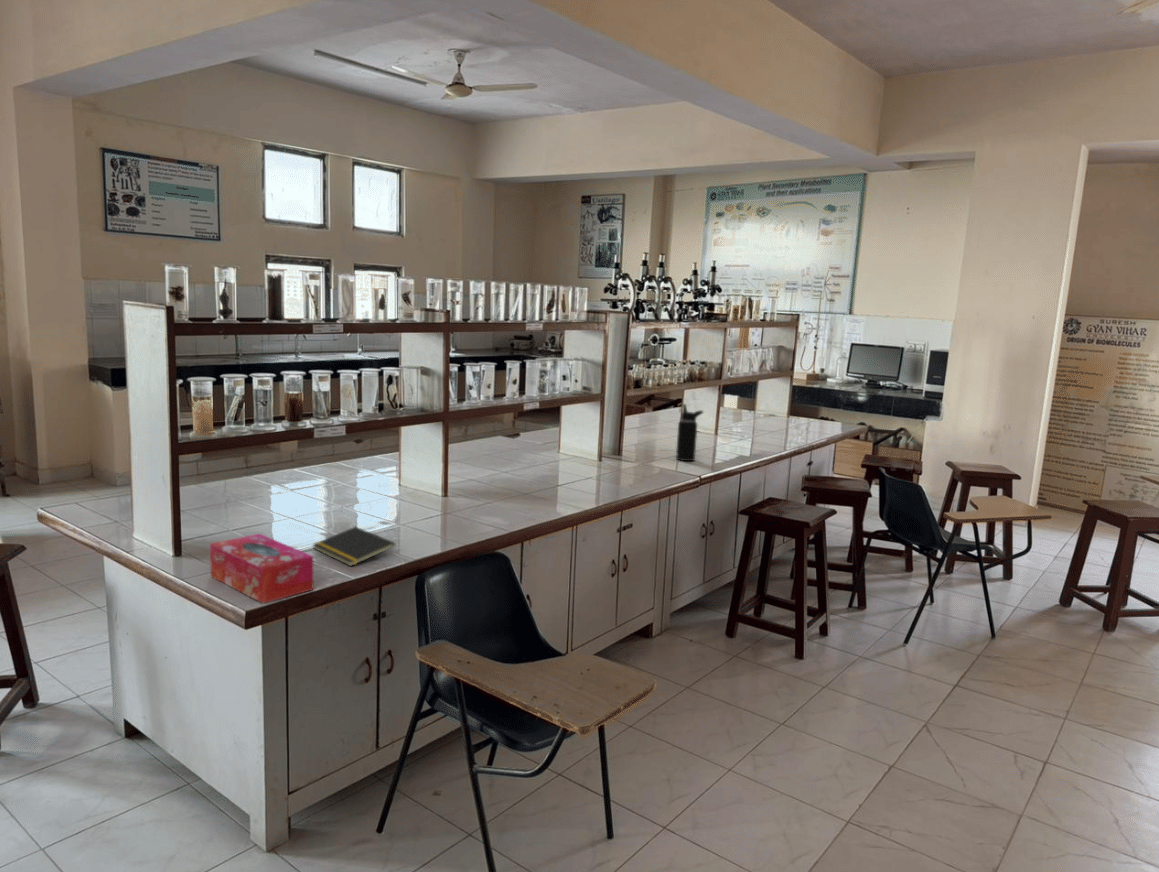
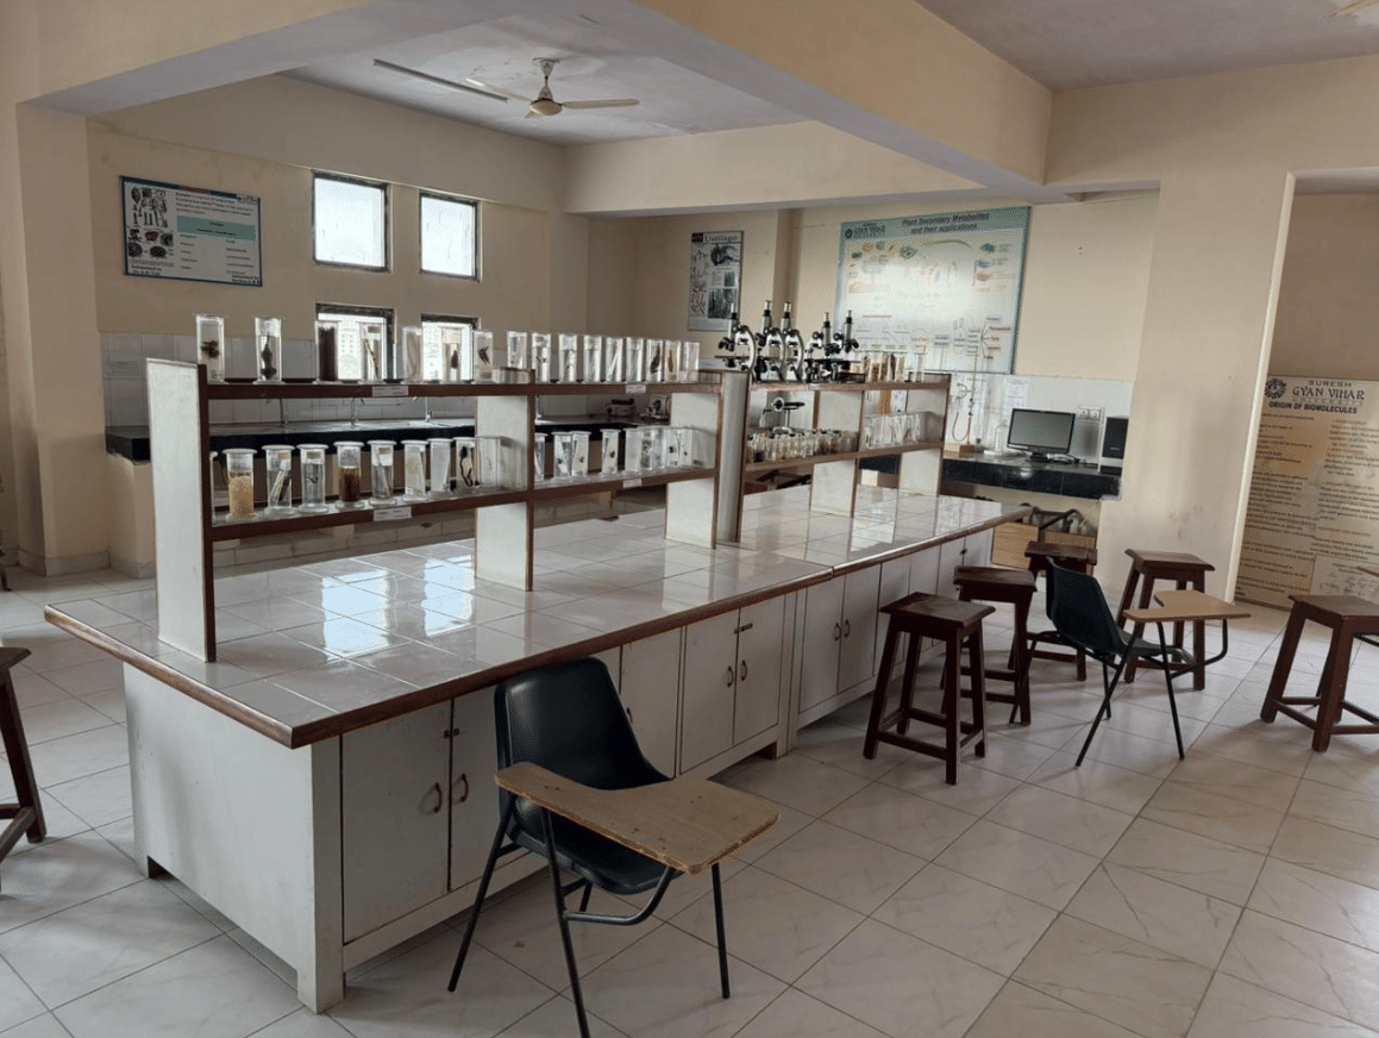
- water bottle [675,403,705,462]
- tissue box [209,533,314,604]
- notepad [311,526,396,567]
